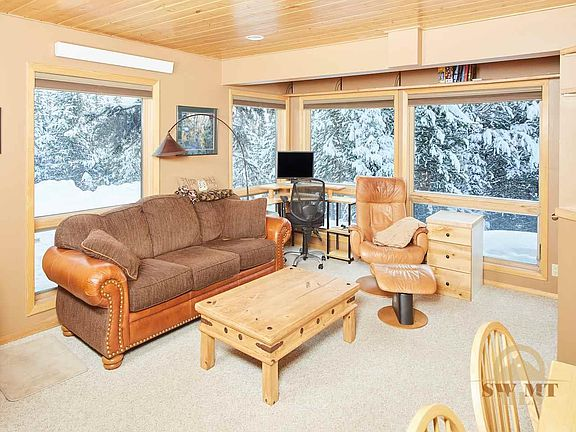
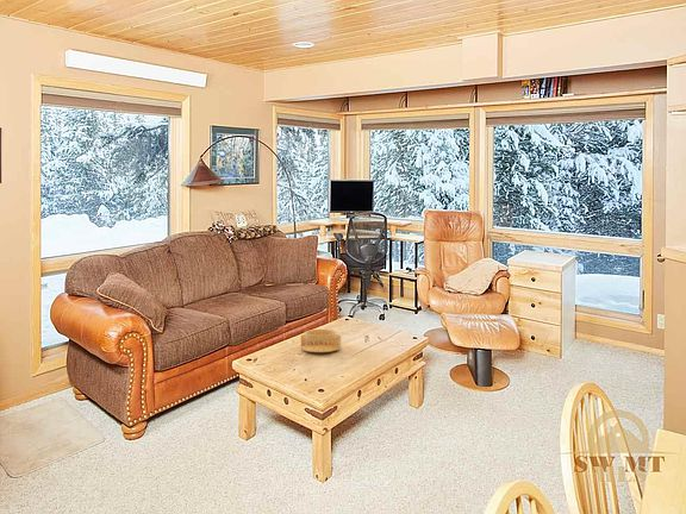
+ architectural model [300,328,343,353]
